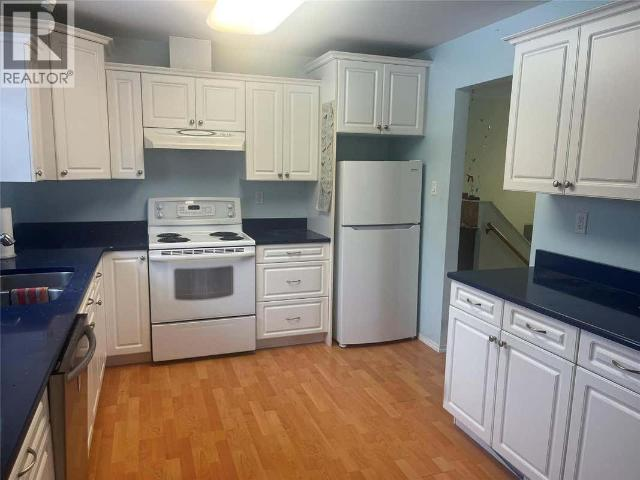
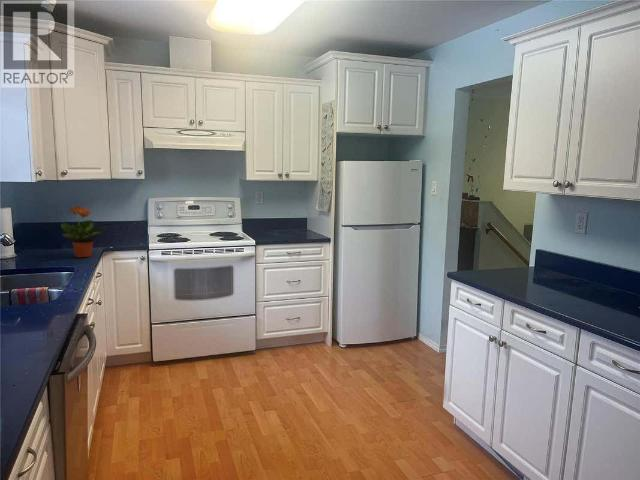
+ potted plant [60,205,108,259]
